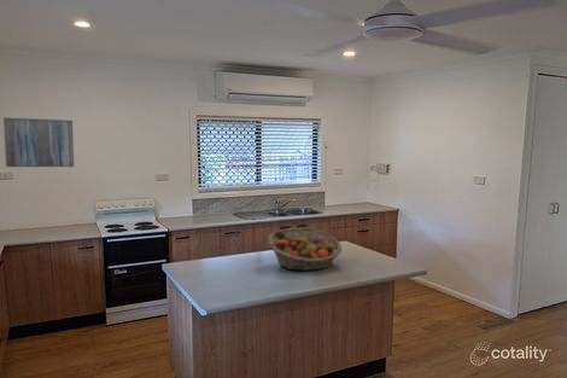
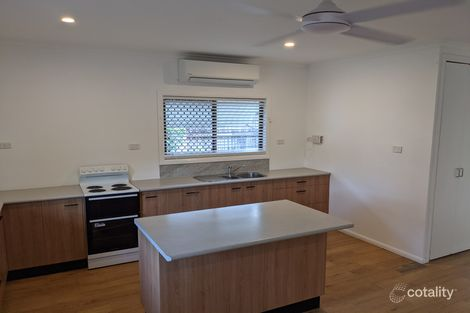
- fruit basket [268,227,343,272]
- wall art [2,117,75,168]
